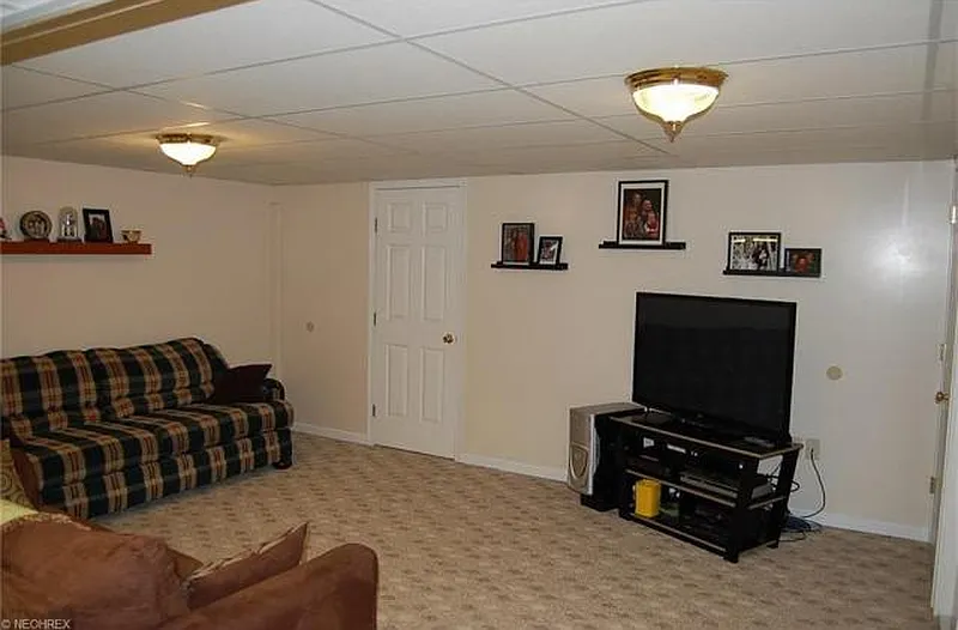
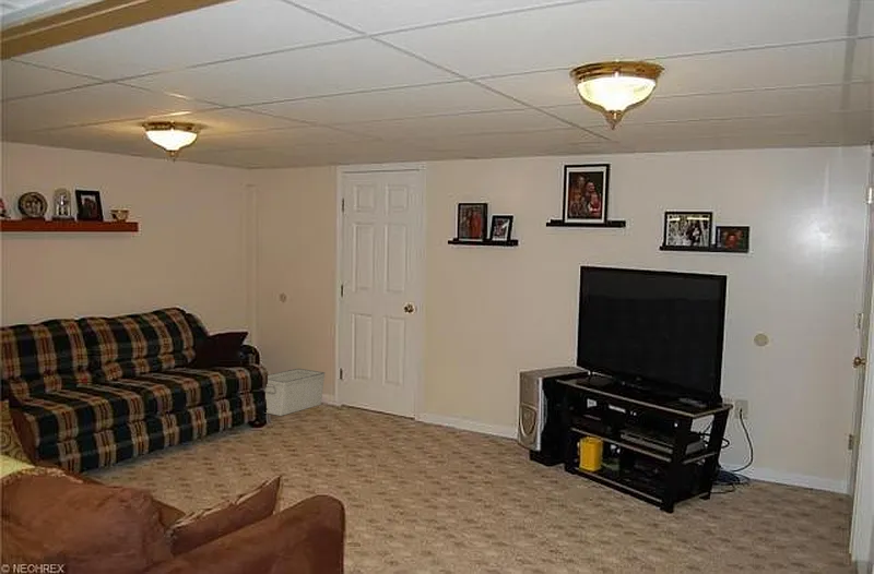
+ storage bin [264,368,326,417]
